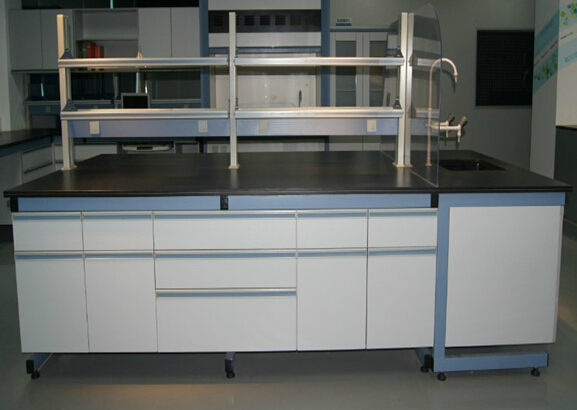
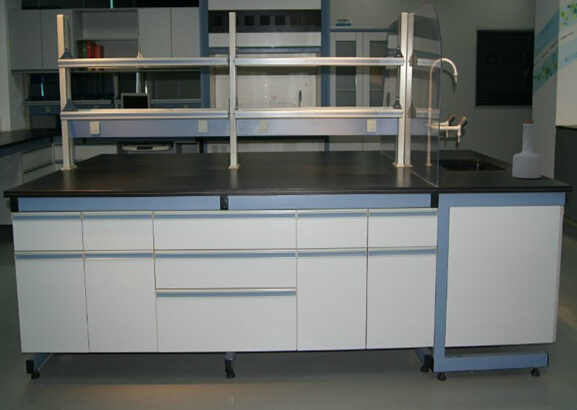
+ bottle [511,119,543,179]
